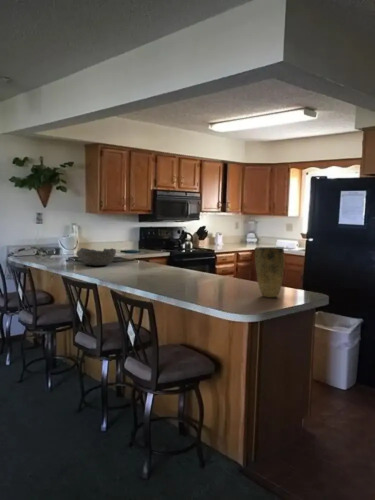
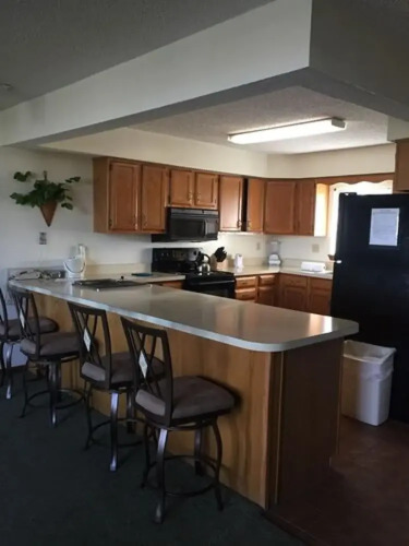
- vase [254,246,285,298]
- bowl [76,247,117,267]
